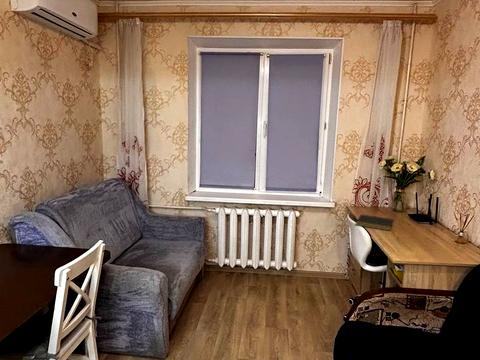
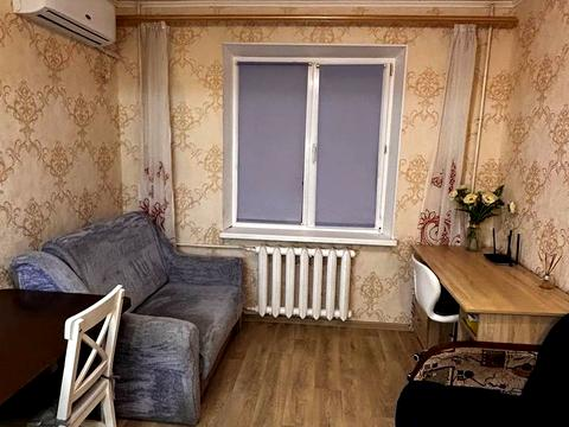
- notepad [354,213,395,232]
